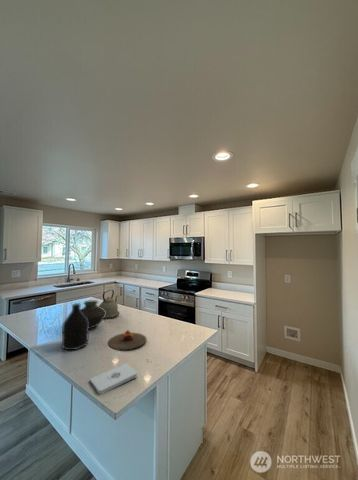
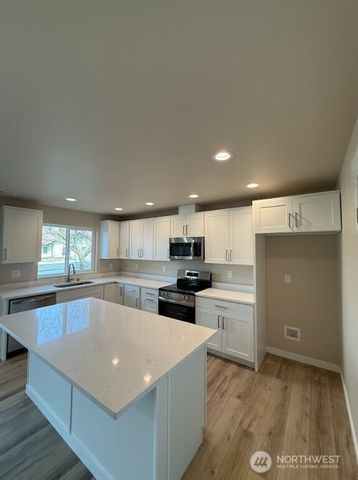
- bottle [61,302,90,351]
- plate [107,329,147,351]
- kettle [98,289,120,320]
- vase [81,300,106,329]
- notepad [89,362,138,395]
